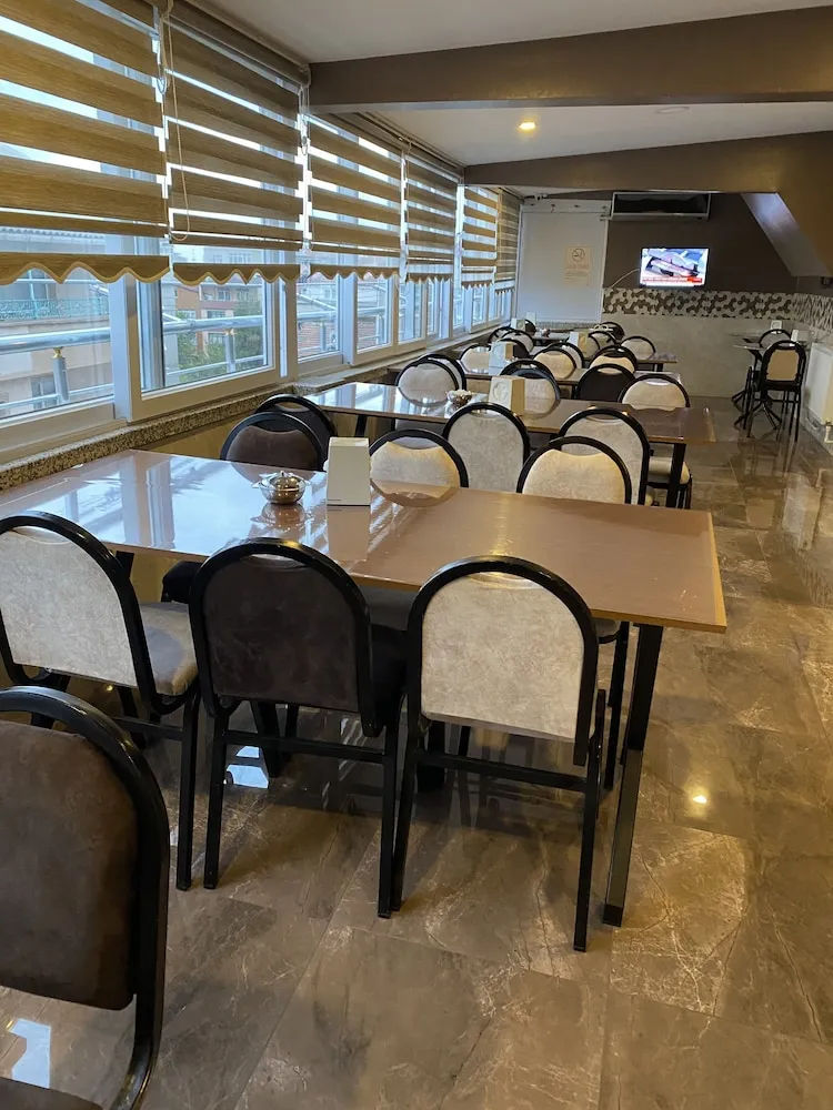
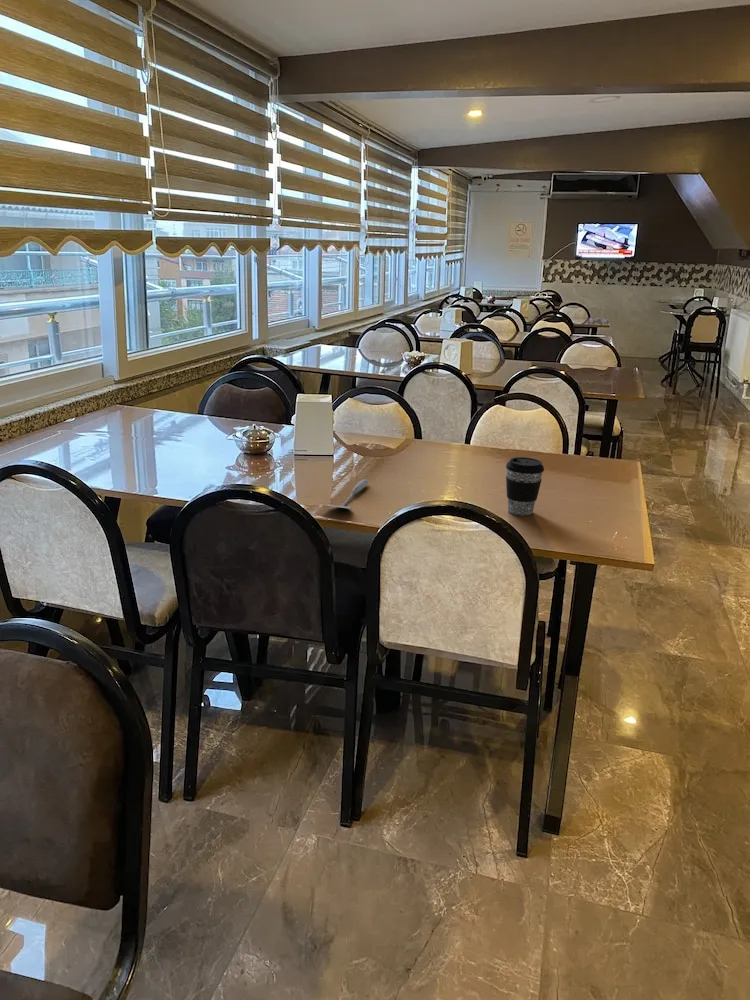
+ spatula [322,478,370,510]
+ coffee cup [505,456,545,516]
